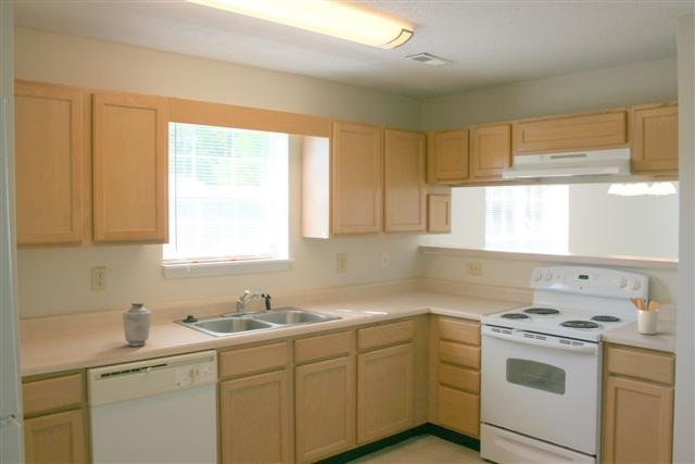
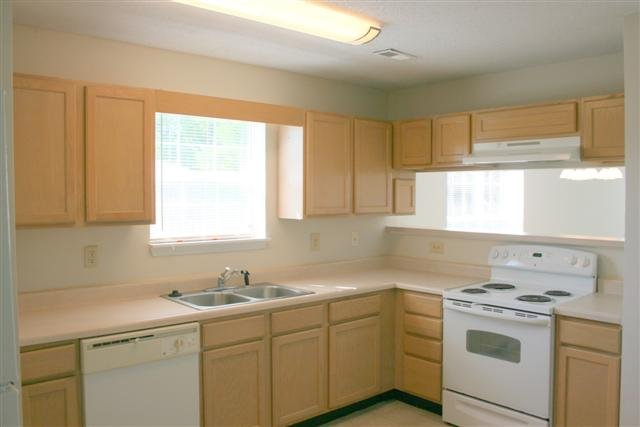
- utensil holder [629,297,659,336]
- vase [122,301,152,347]
